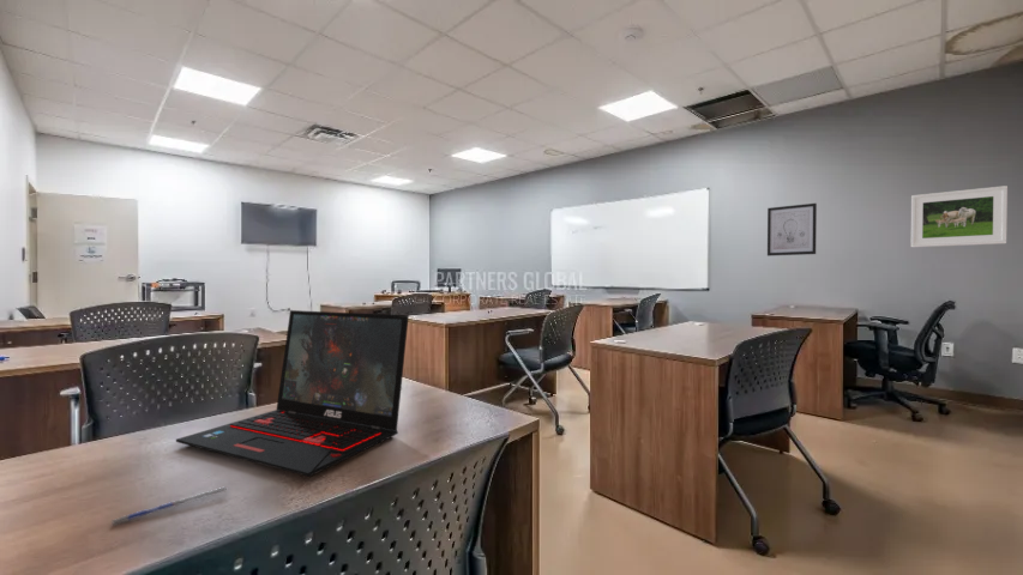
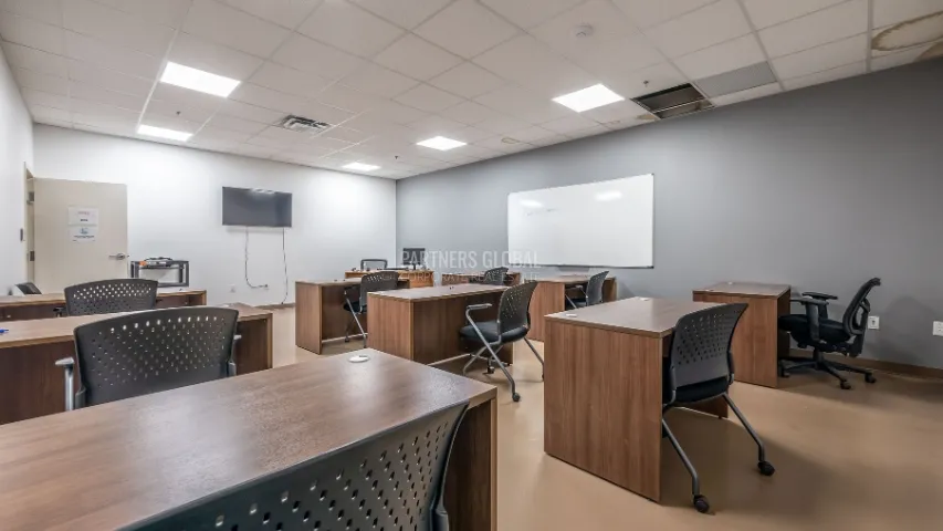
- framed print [910,184,1009,248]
- pen [110,485,230,527]
- wall art [766,202,818,258]
- laptop [175,309,410,478]
